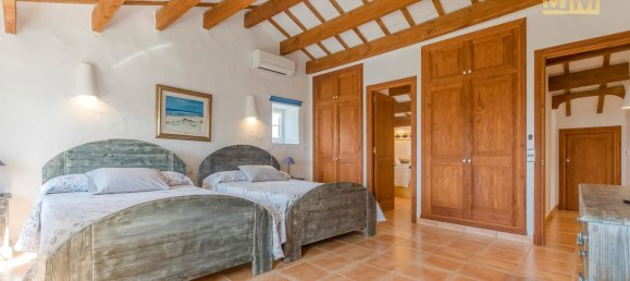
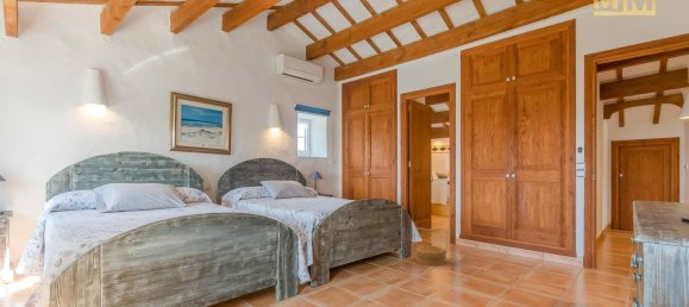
+ basket [412,226,449,267]
